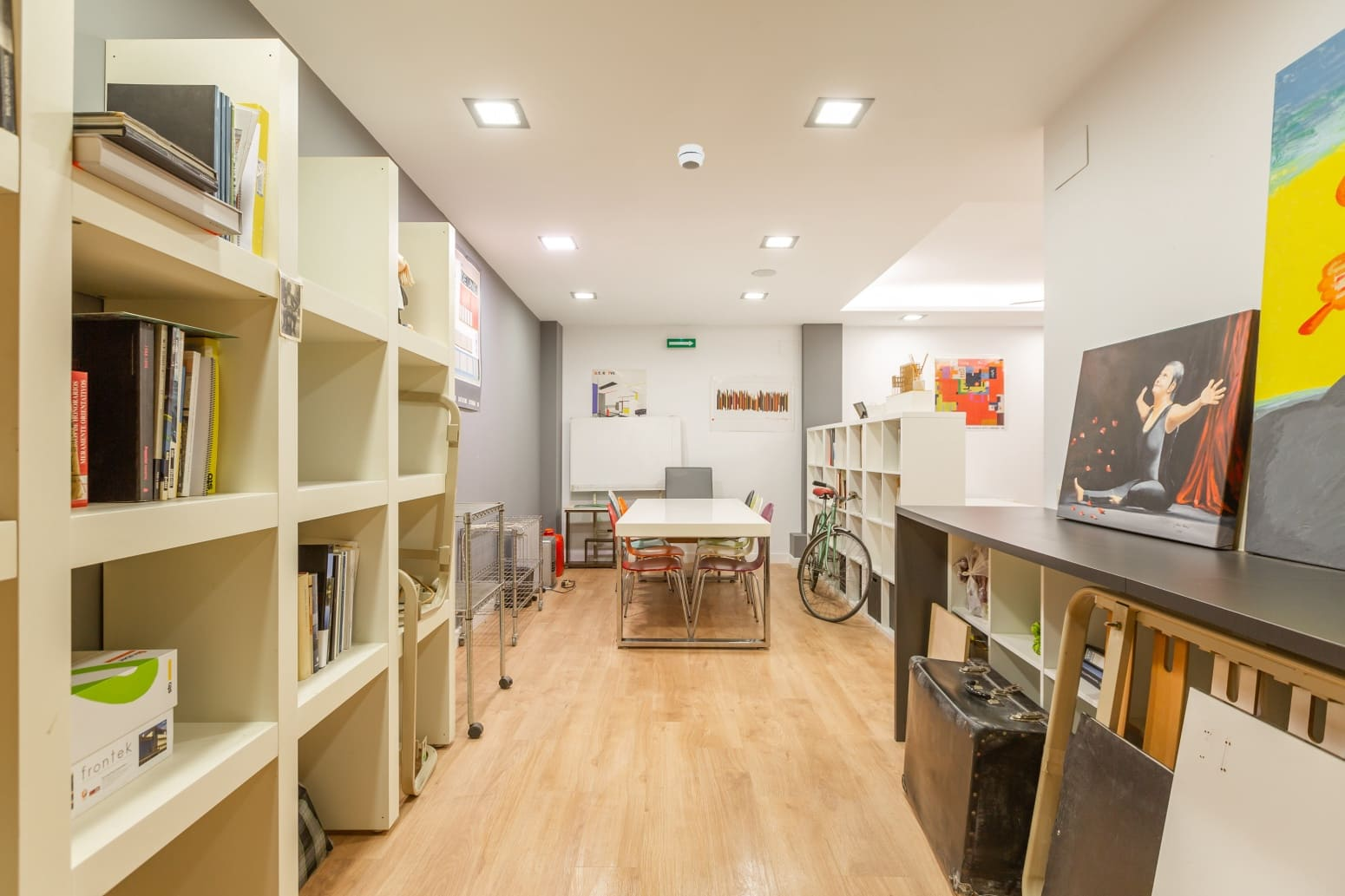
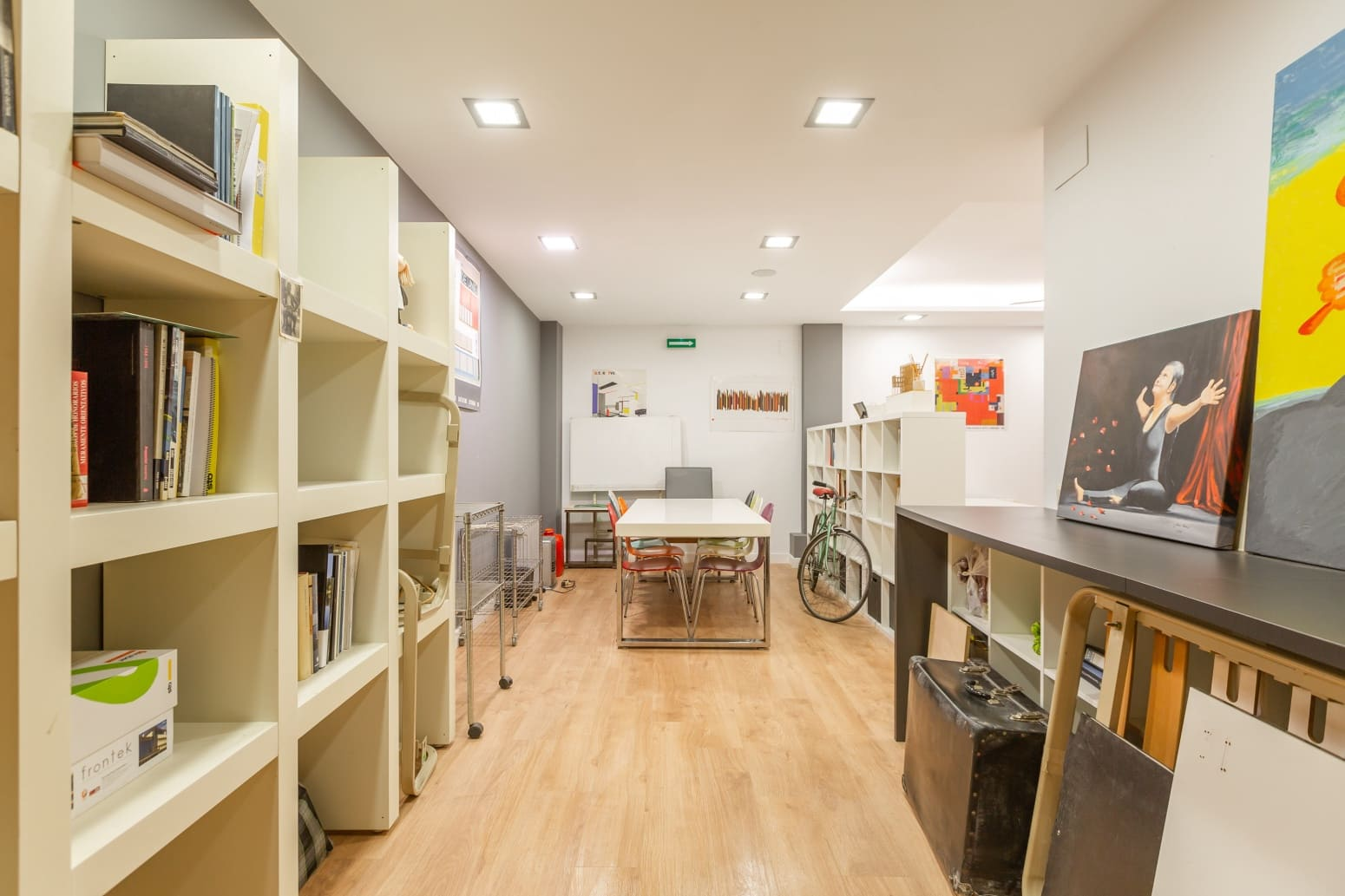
- smoke detector [677,143,705,170]
